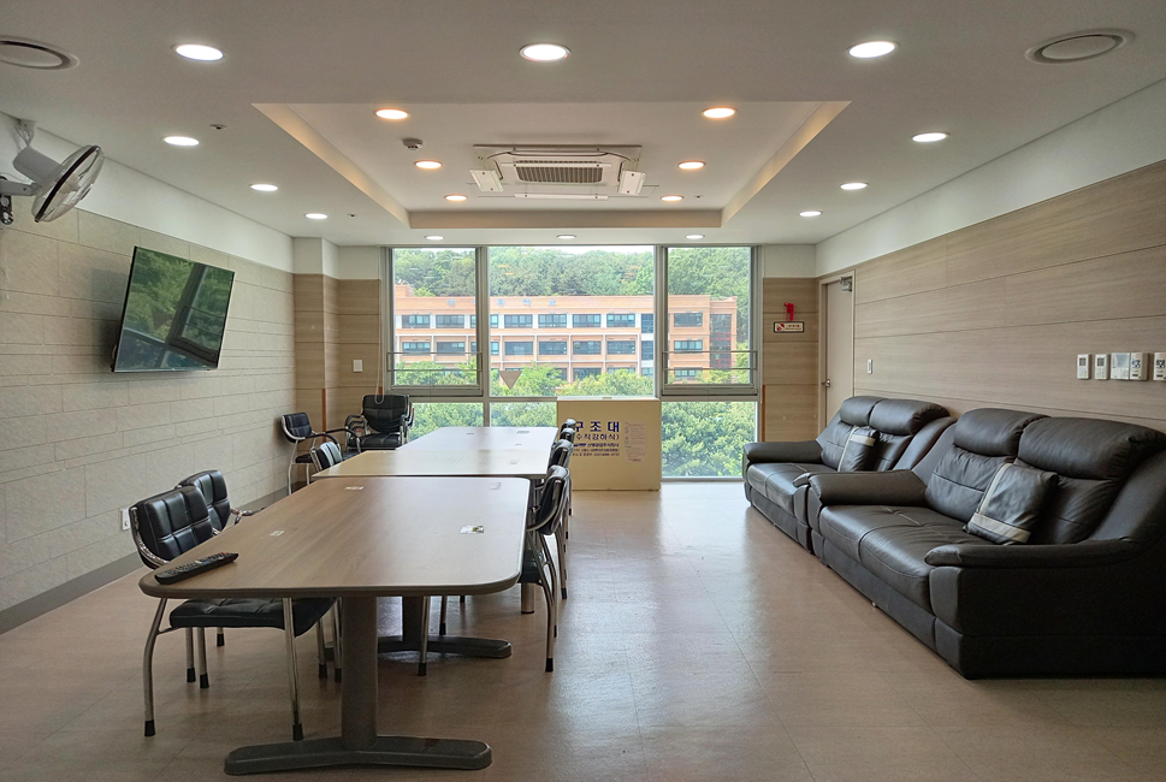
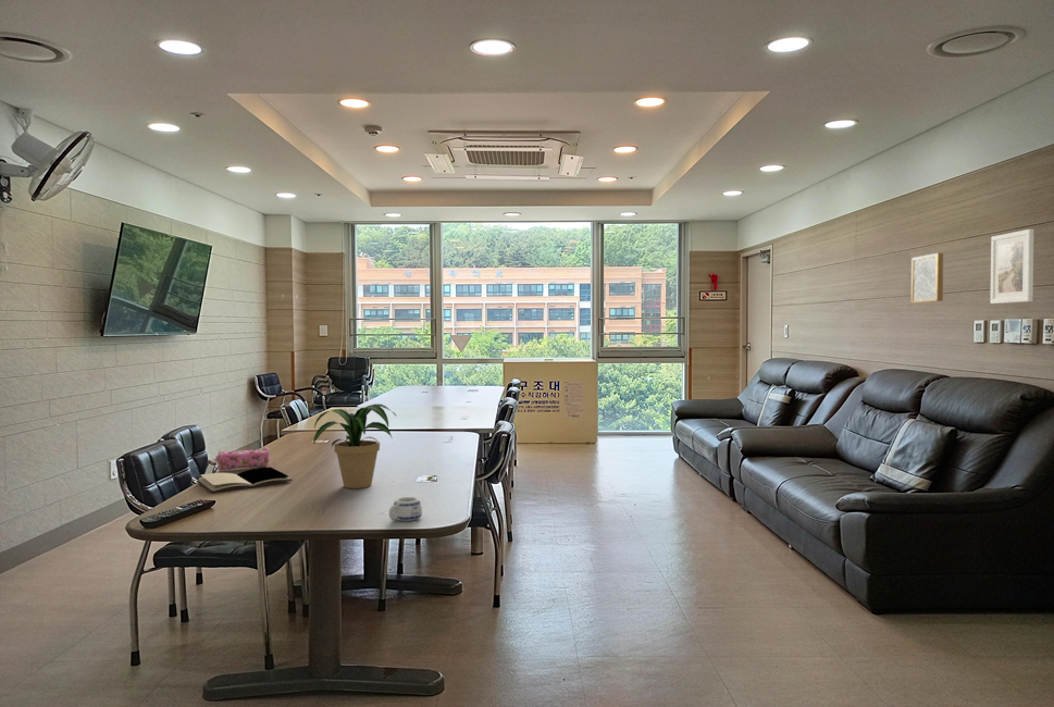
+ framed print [990,228,1034,305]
+ mug [388,496,423,522]
+ wall art [910,252,944,305]
+ potted plant [312,402,398,489]
+ pencil case [214,446,271,472]
+ book [196,466,294,494]
